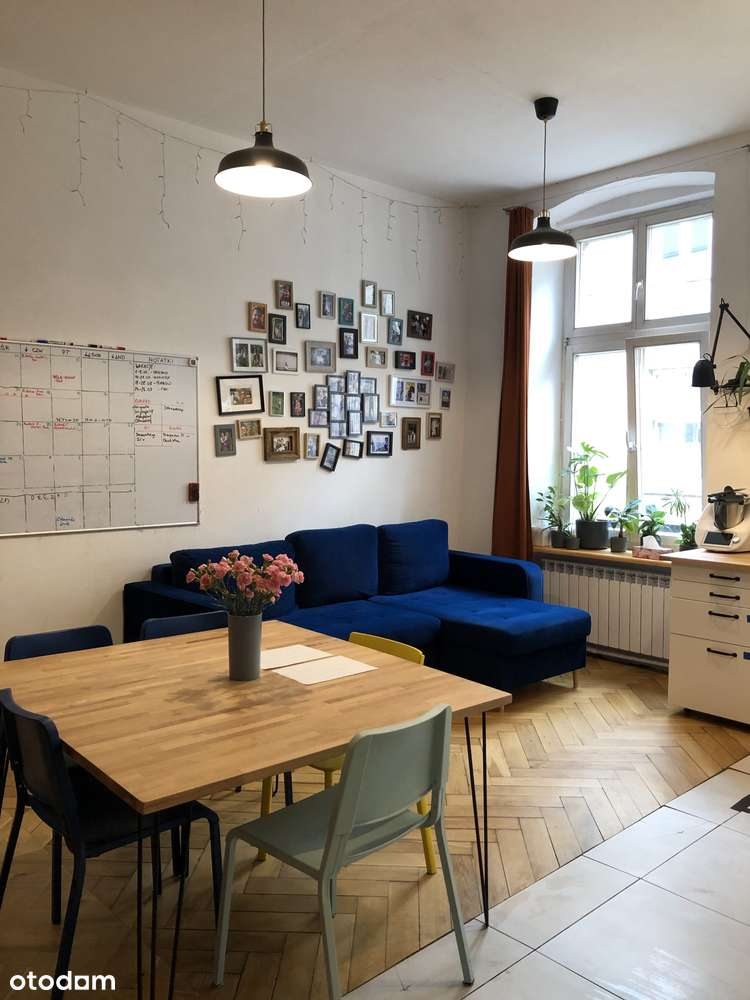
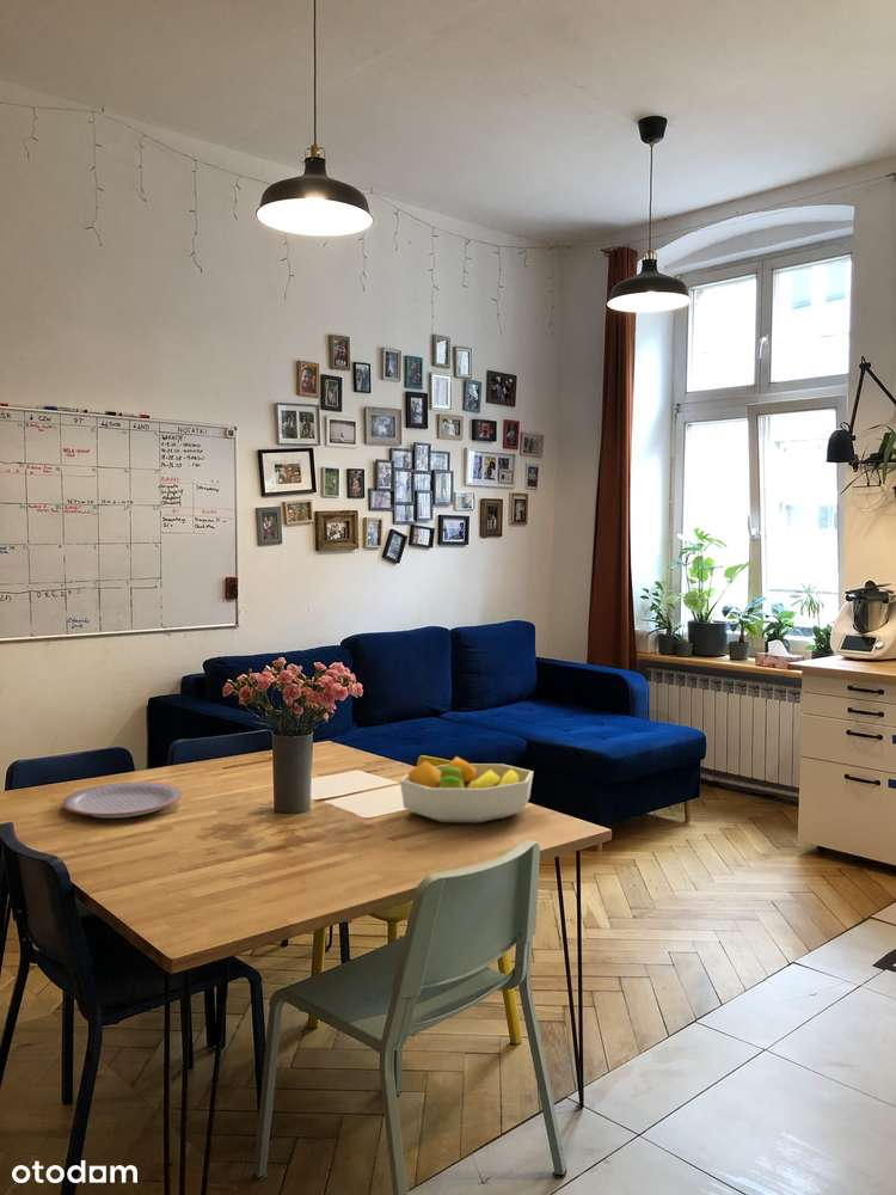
+ fruit bowl [399,755,534,825]
+ plate [61,782,183,820]
